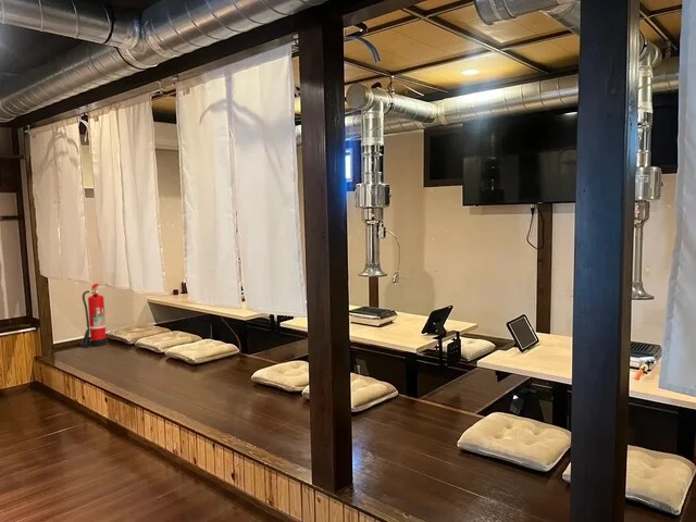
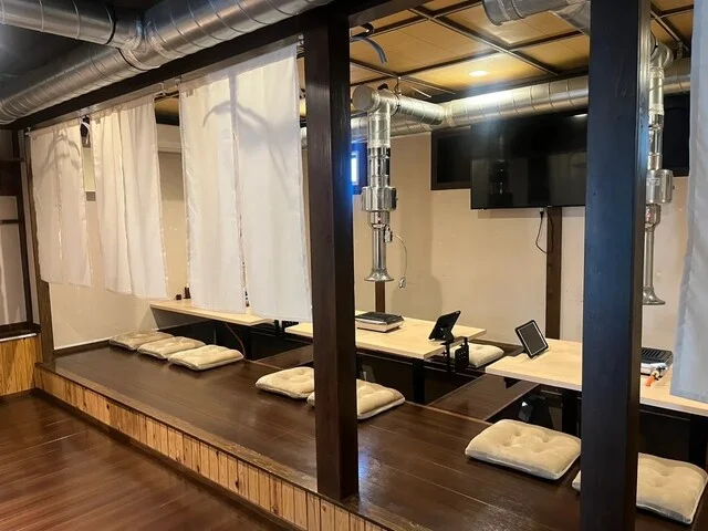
- fire extinguisher [80,283,109,347]
